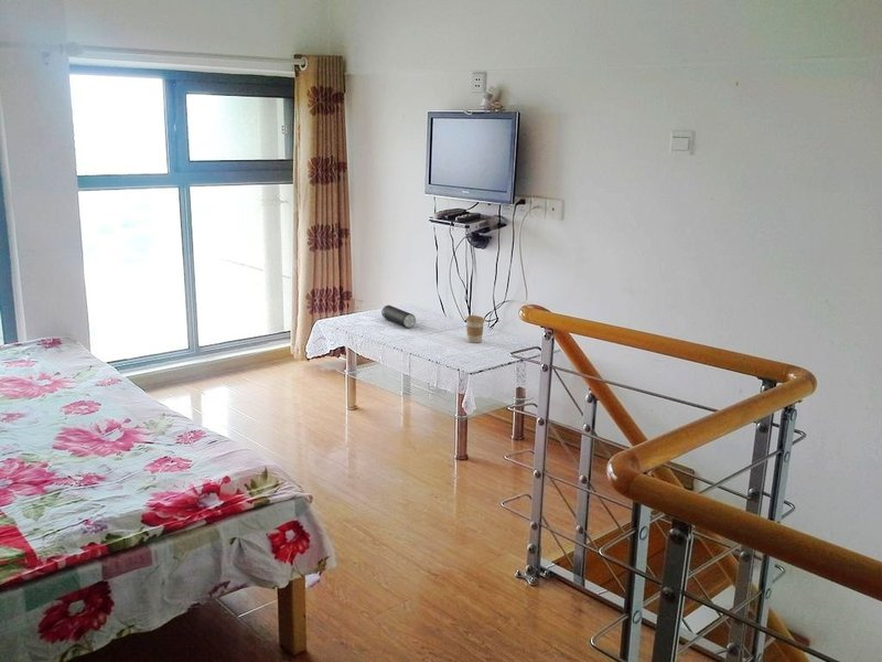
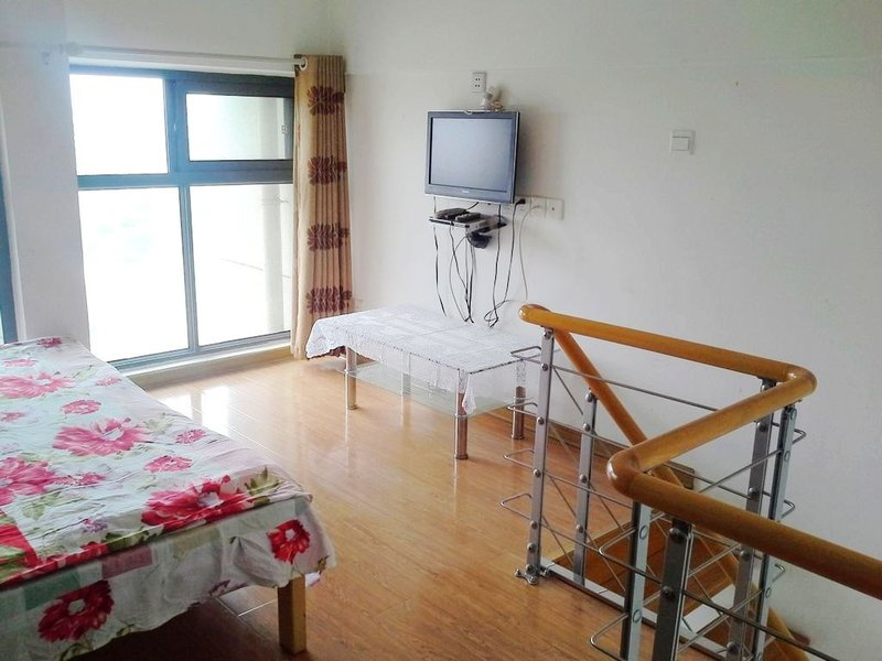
- speaker [380,305,417,329]
- coffee cup [465,314,486,344]
